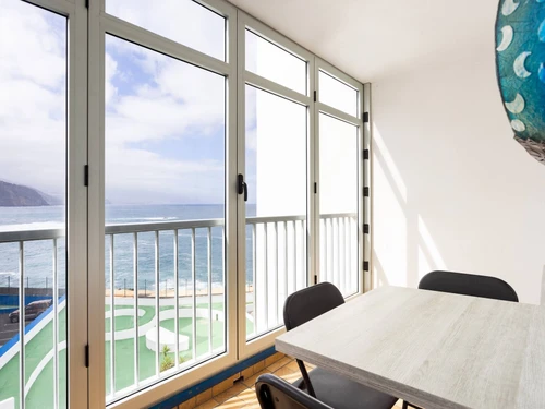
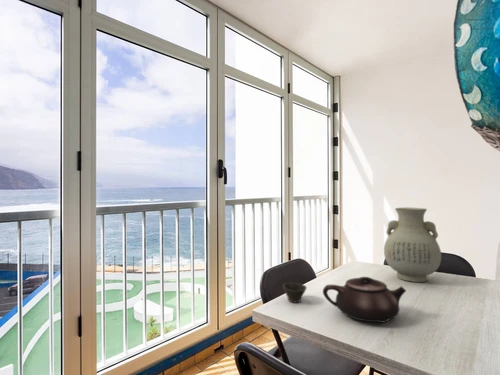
+ cup [282,282,308,303]
+ teapot [322,276,407,323]
+ vase [383,207,442,283]
